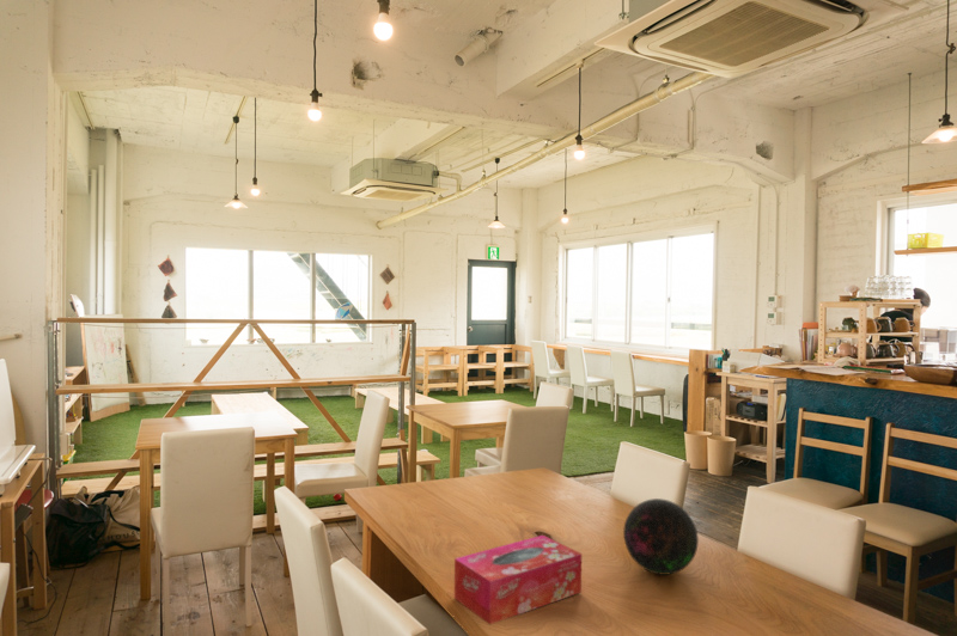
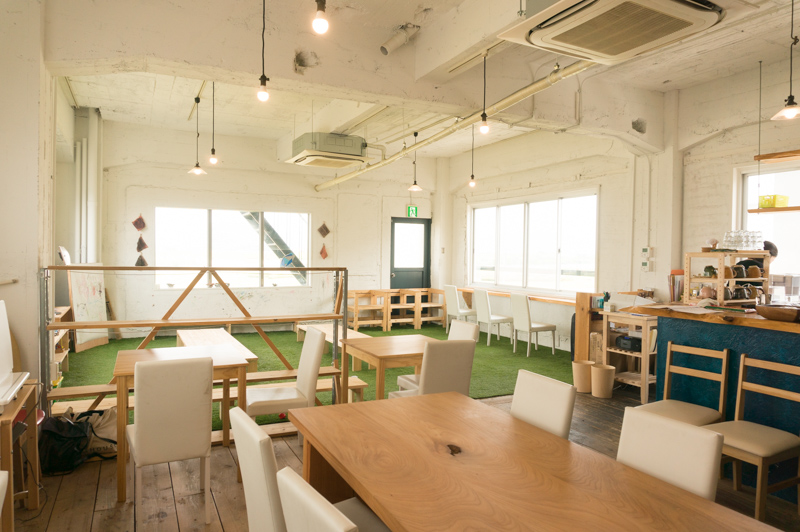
- tissue box [453,534,583,625]
- decorative orb [622,497,700,576]
